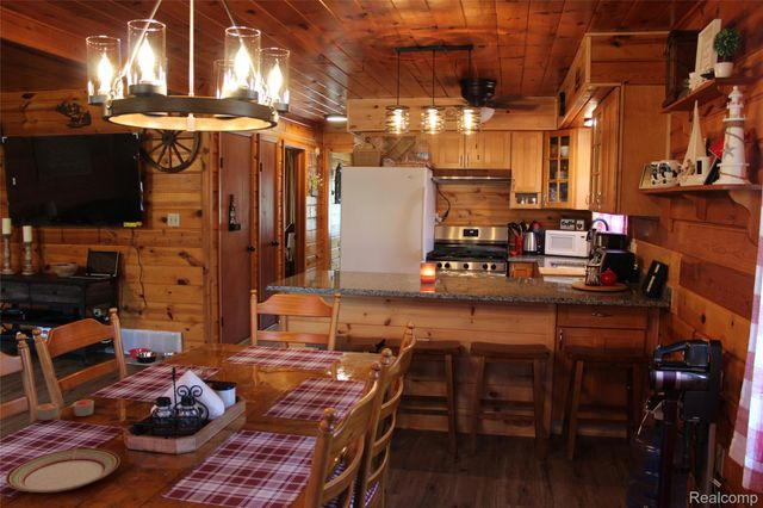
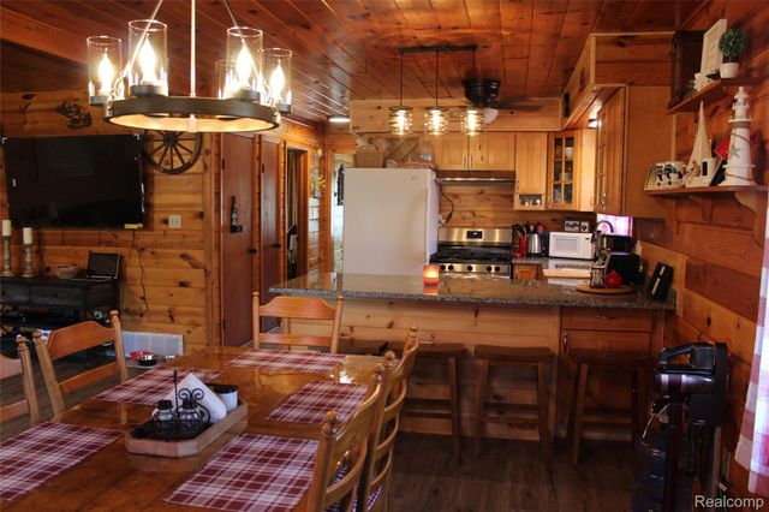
- candle [36,398,95,421]
- plate [5,447,120,494]
